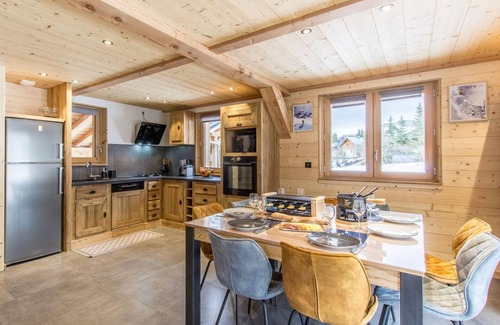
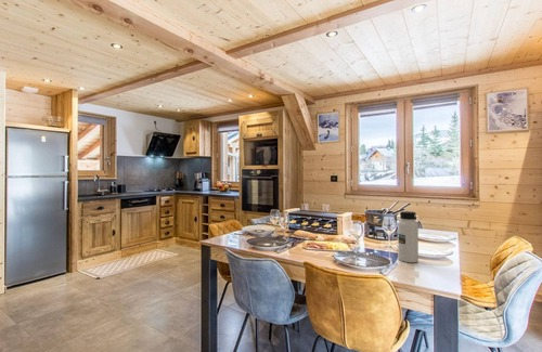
+ water bottle [397,210,420,263]
